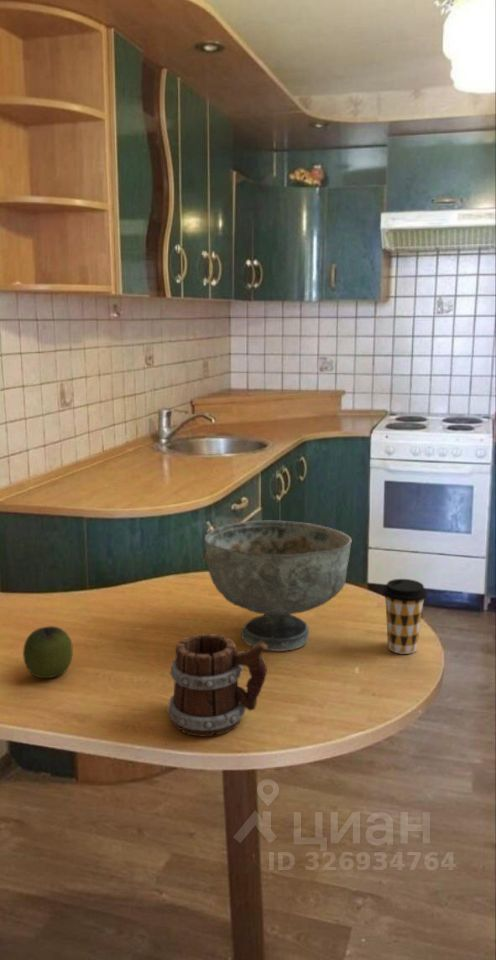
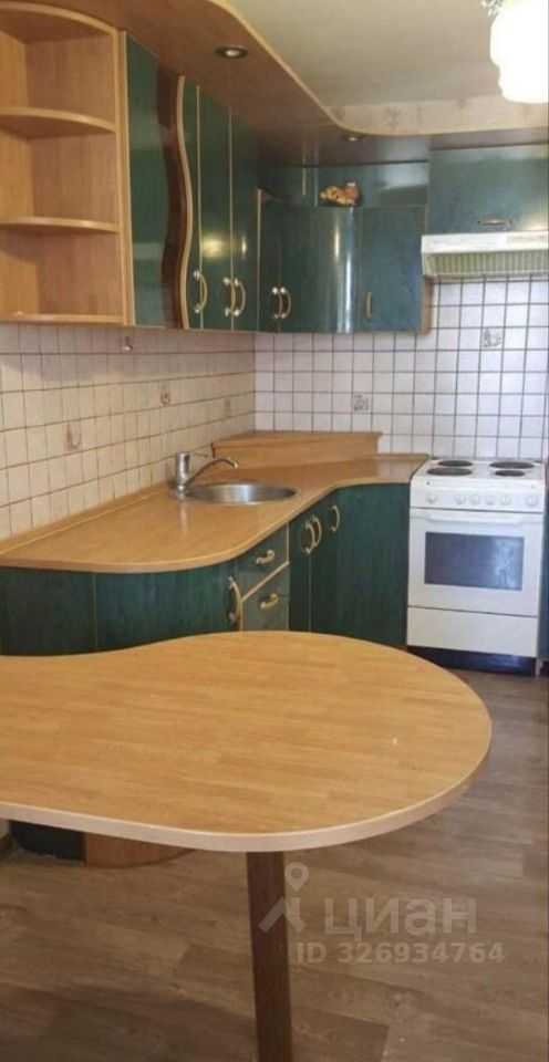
- apple [22,625,74,679]
- coffee cup [382,578,428,655]
- decorative bowl [204,519,353,652]
- mug [166,632,268,738]
